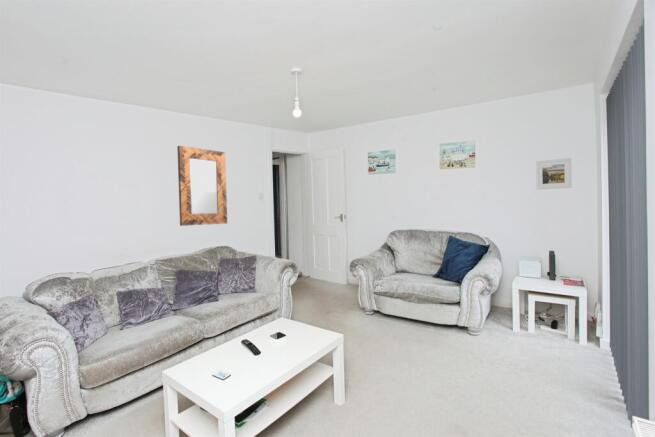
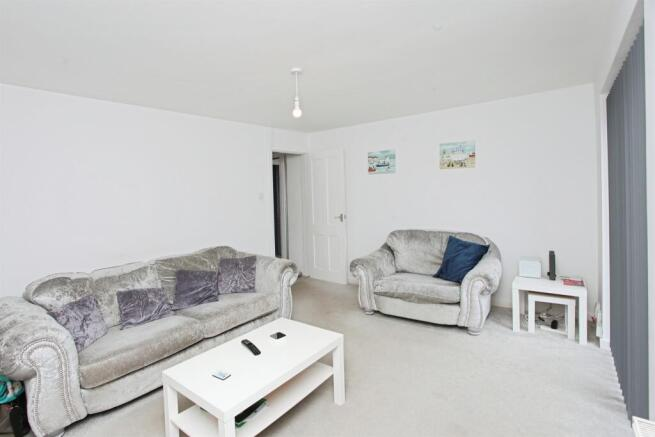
- home mirror [176,145,228,227]
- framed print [535,157,572,191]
